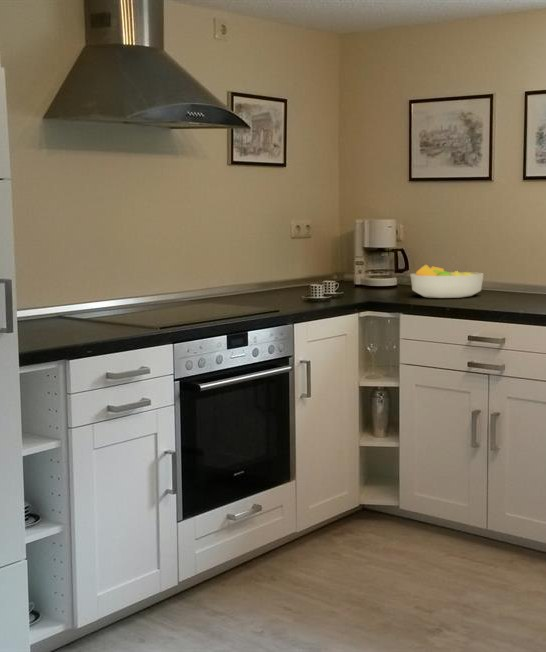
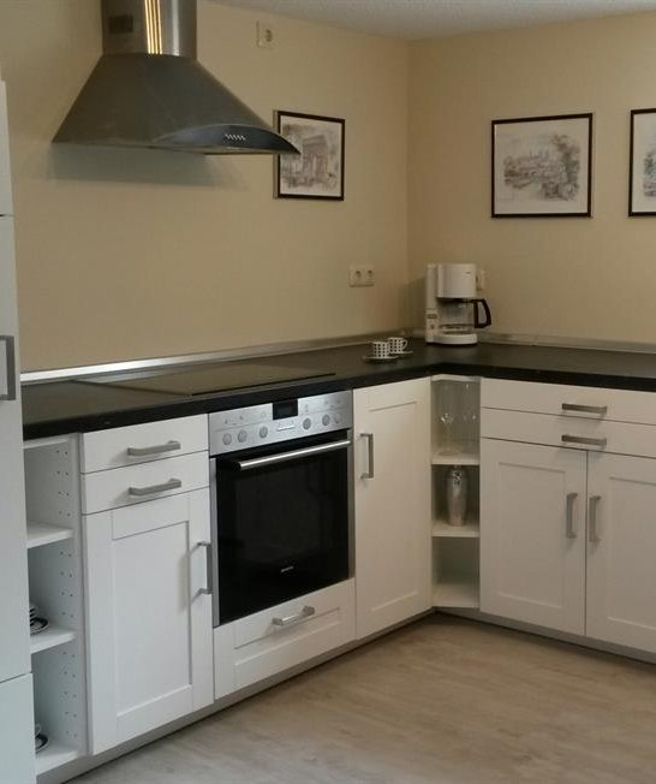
- fruit bowl [409,264,485,299]
